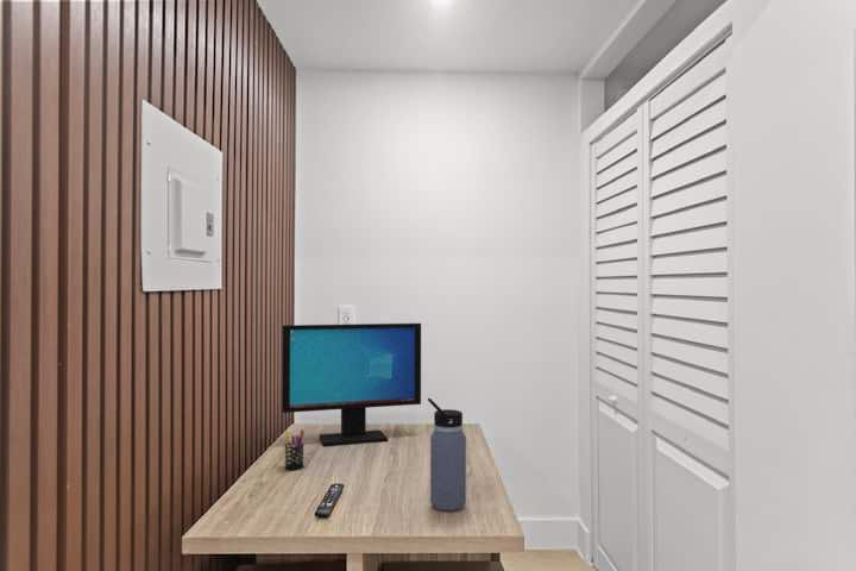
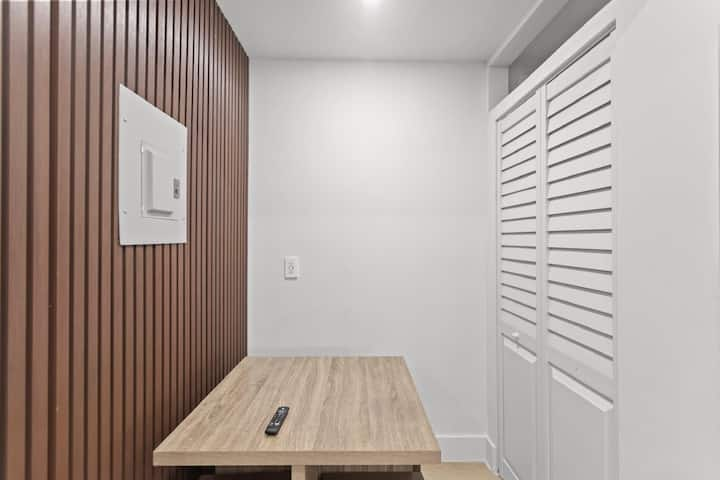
- water bottle [427,397,467,513]
- pen holder [283,428,306,471]
- computer monitor [281,322,422,447]
